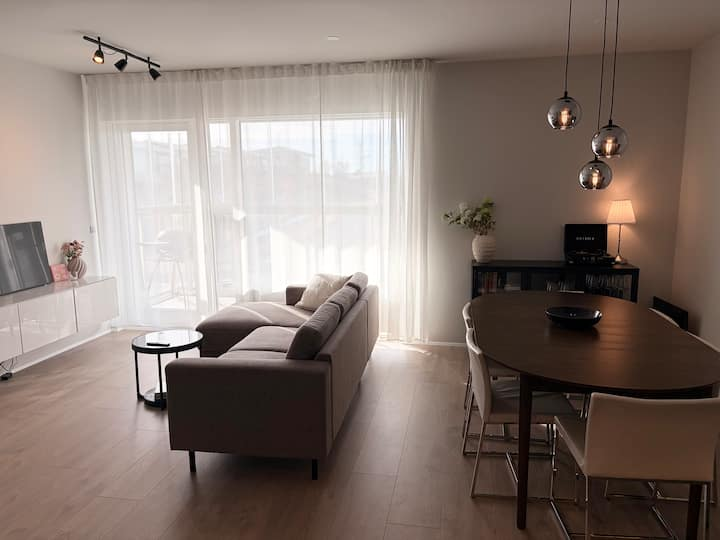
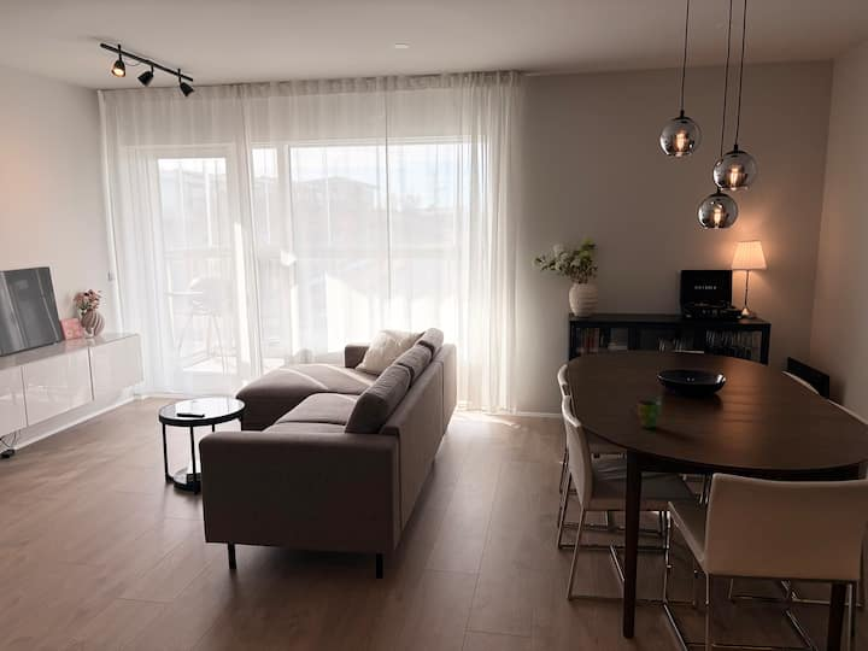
+ cup [629,399,662,429]
